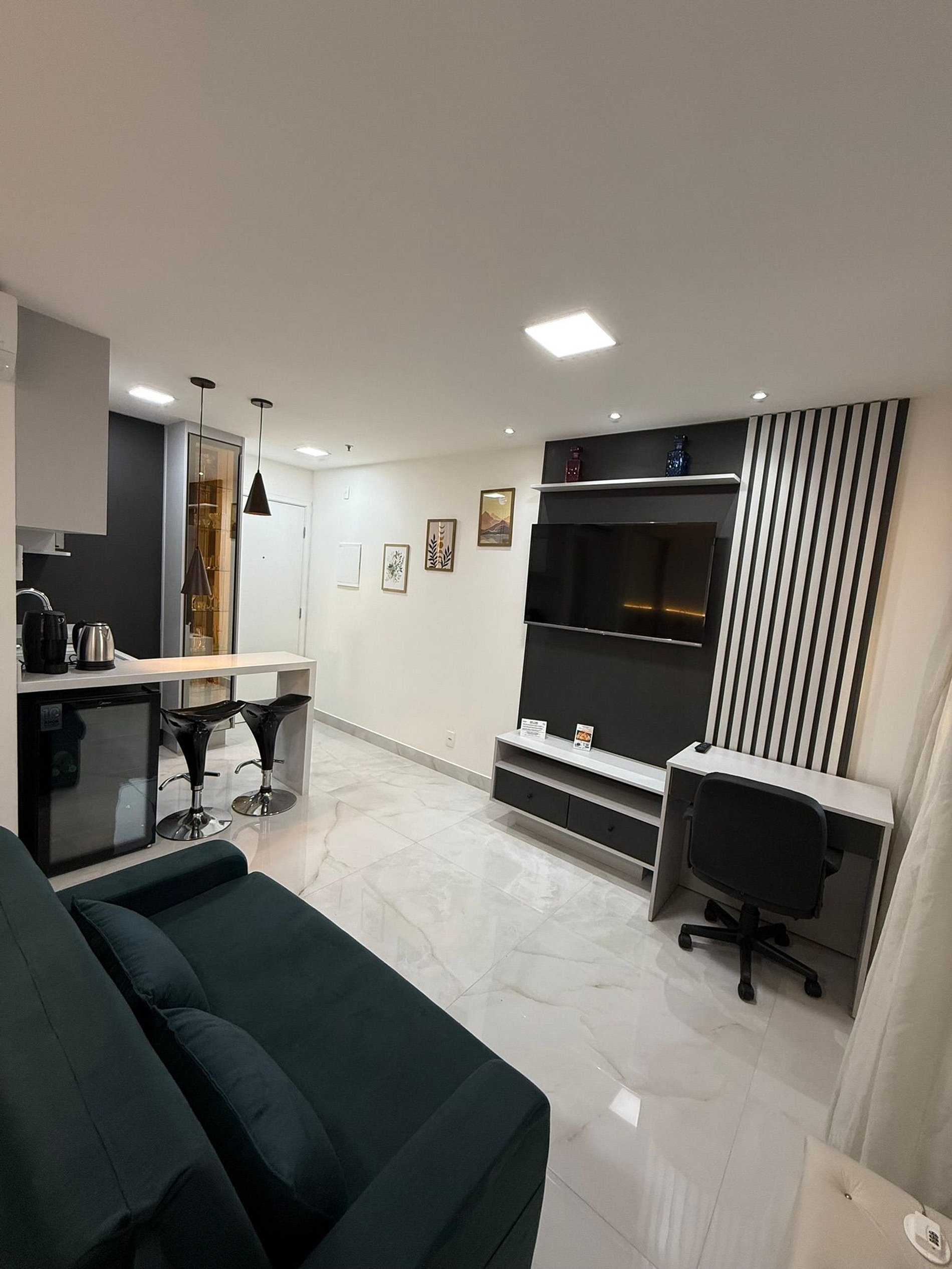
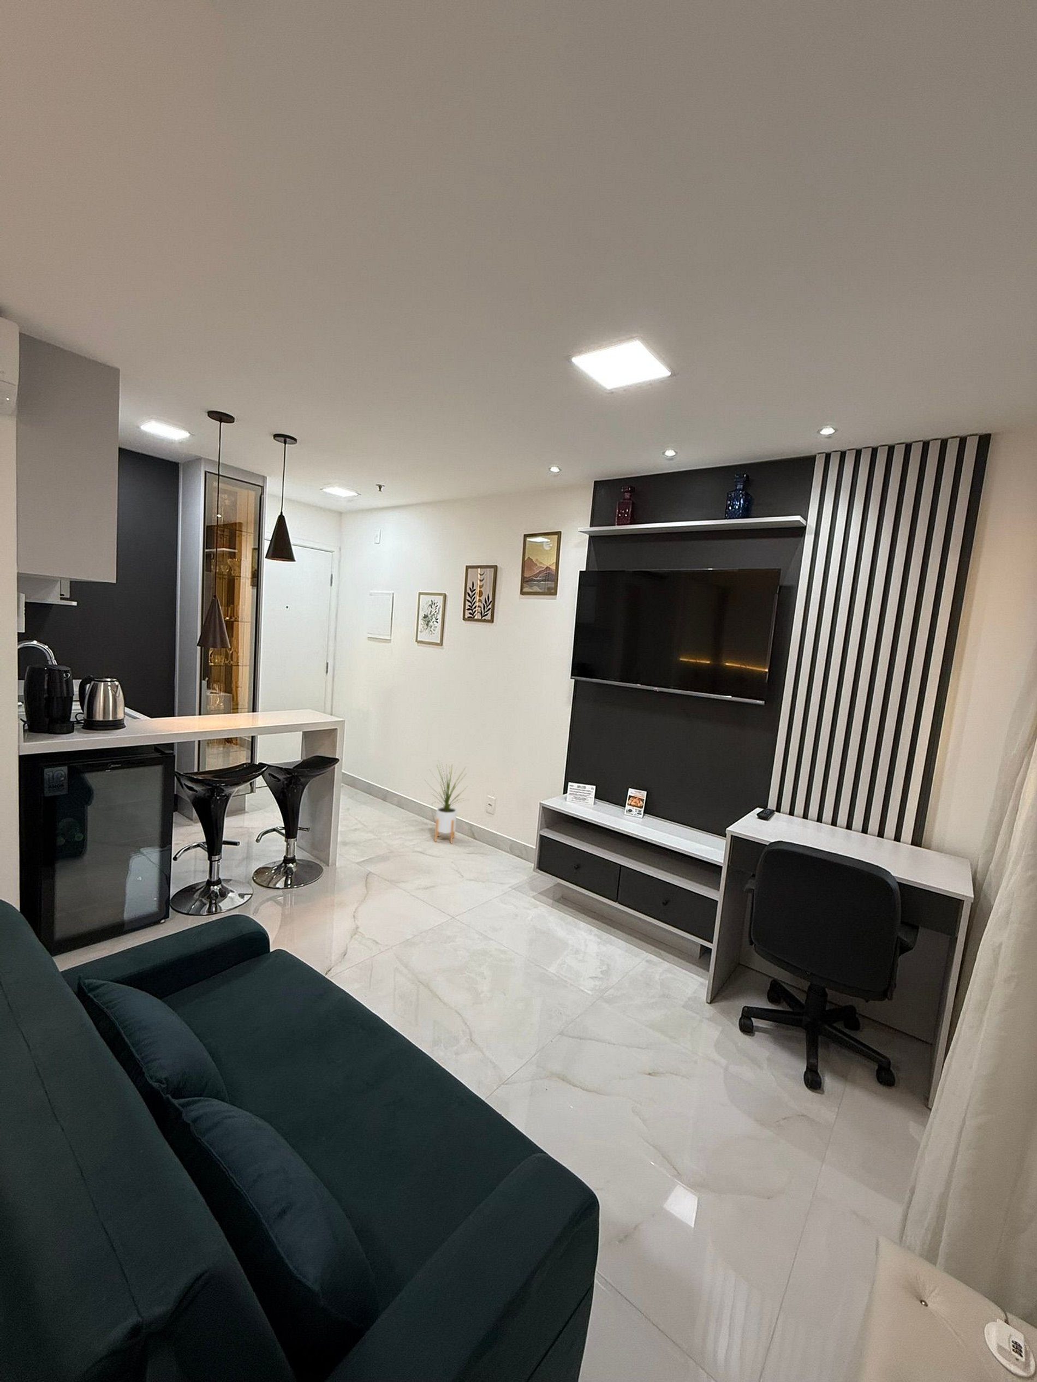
+ house plant [424,759,469,844]
